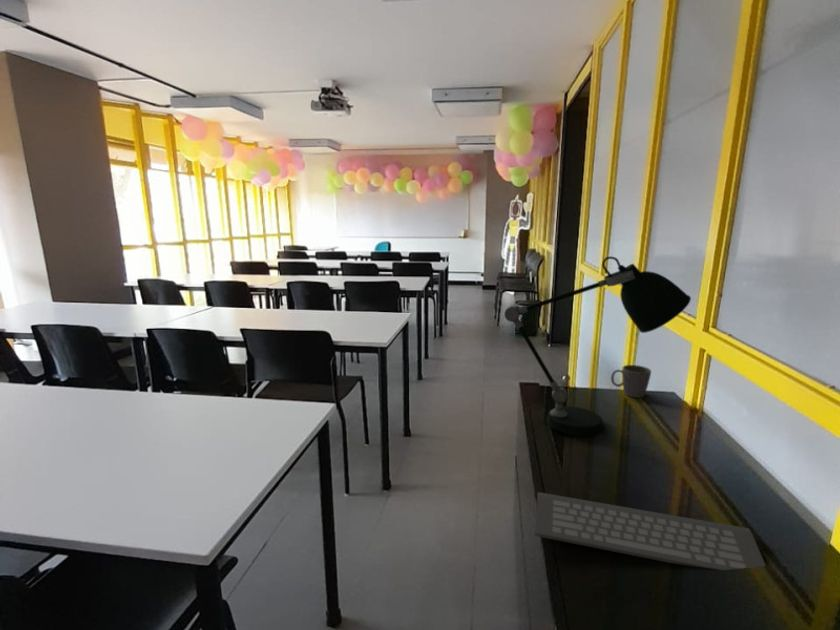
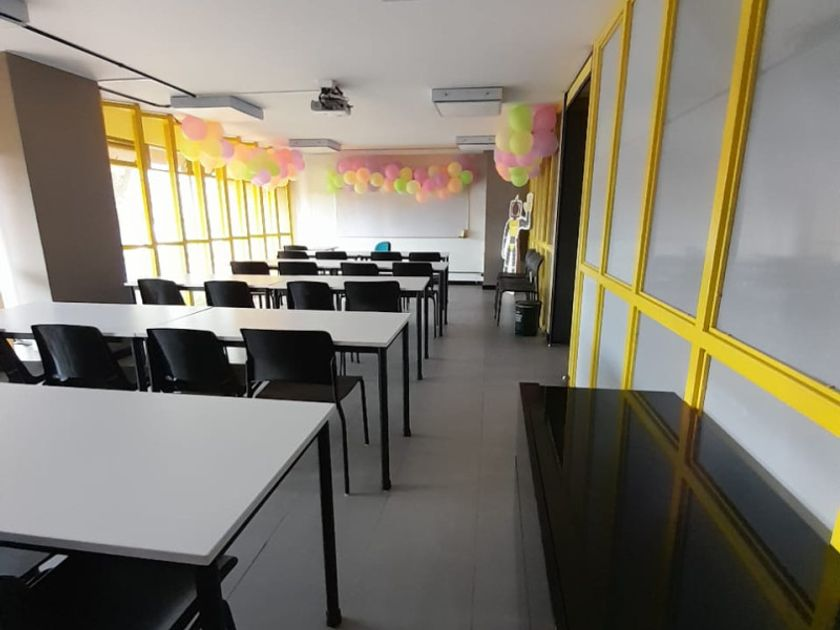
- computer keyboard [534,491,767,571]
- mug [610,364,652,399]
- desk lamp [503,256,692,437]
